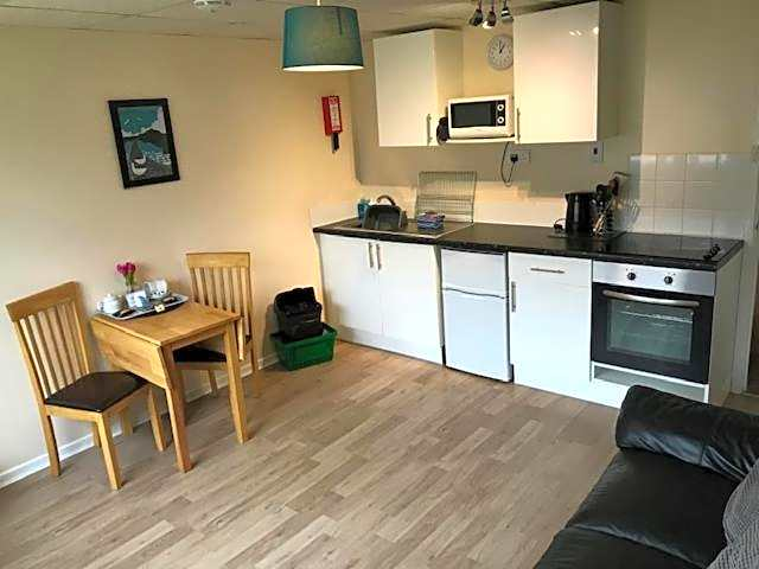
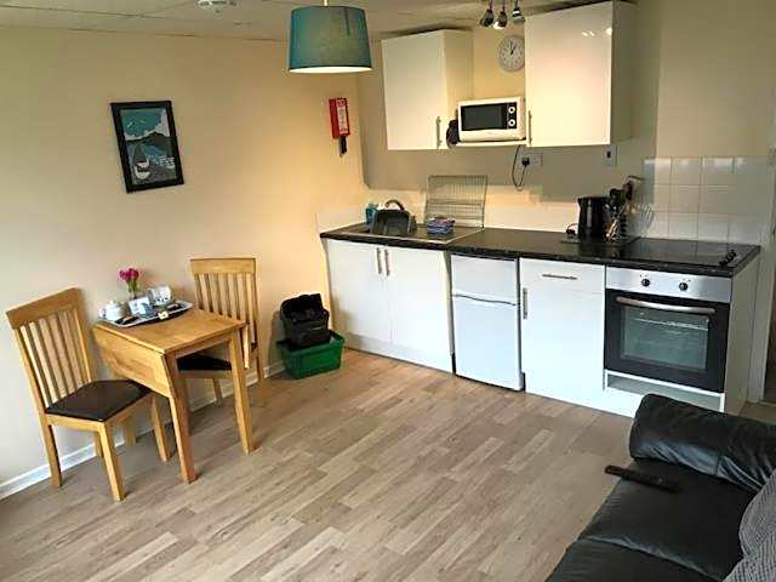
+ remote control [604,463,681,492]
